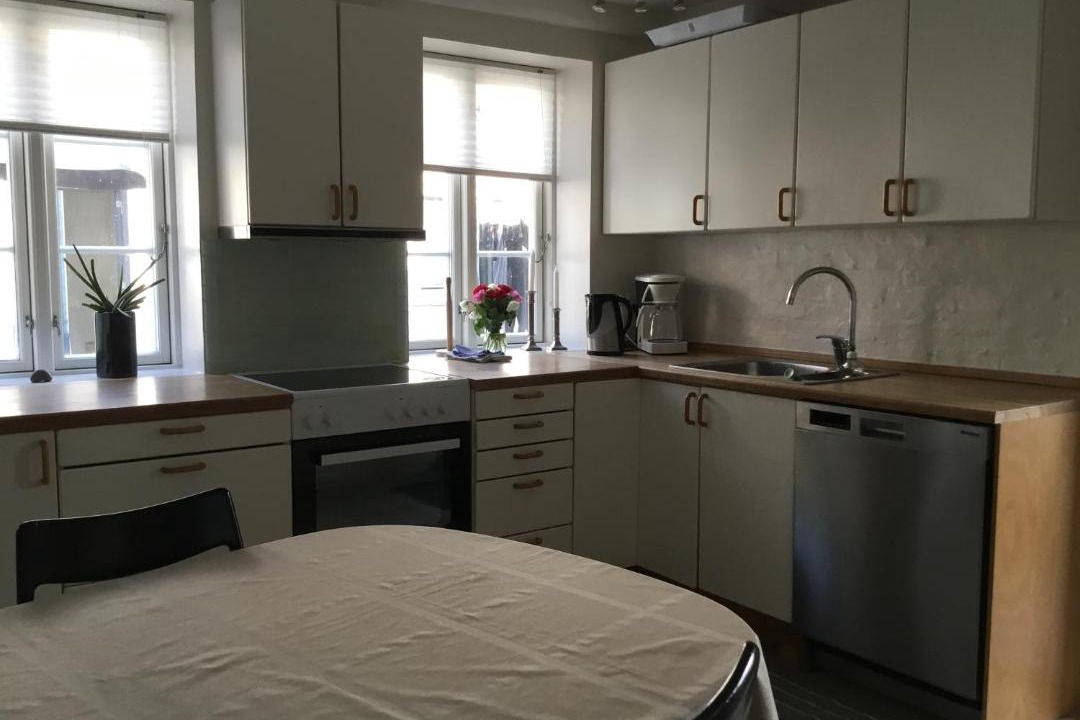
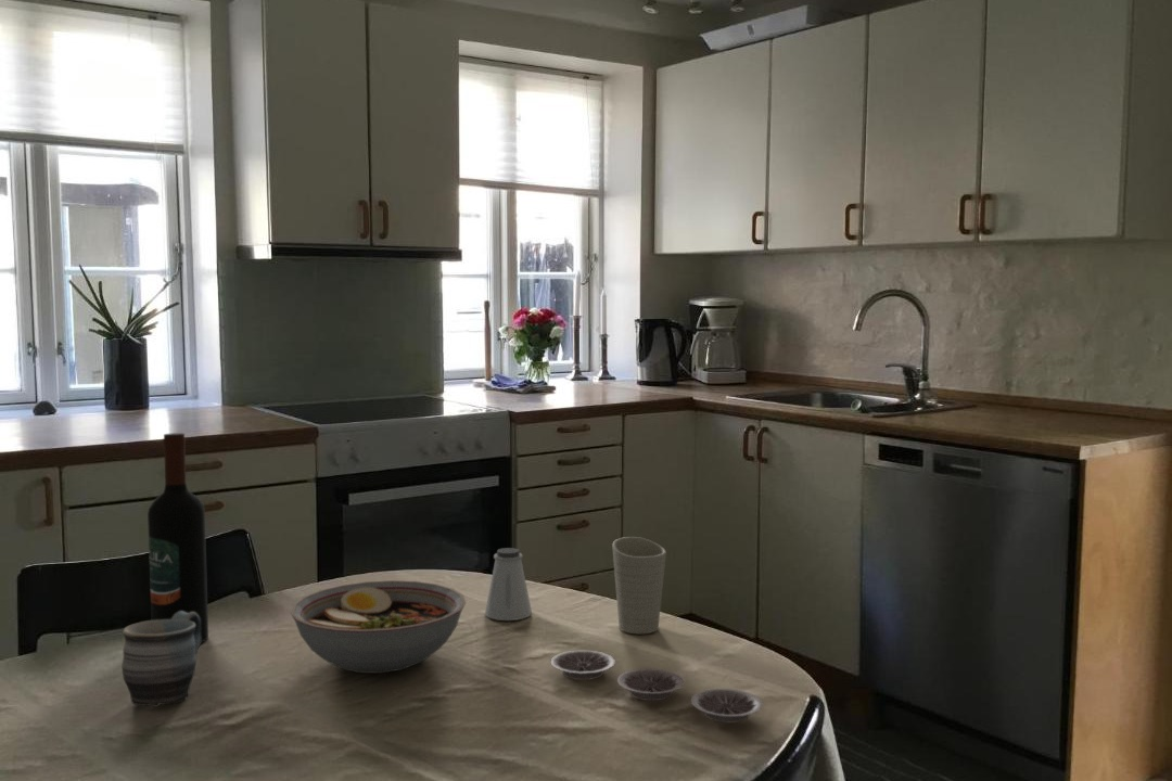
+ cup [611,536,667,635]
+ bowl [289,579,467,675]
+ wine bottle [146,432,209,644]
+ plate [550,650,764,724]
+ saltshaker [484,547,533,622]
+ mug [122,611,202,707]
